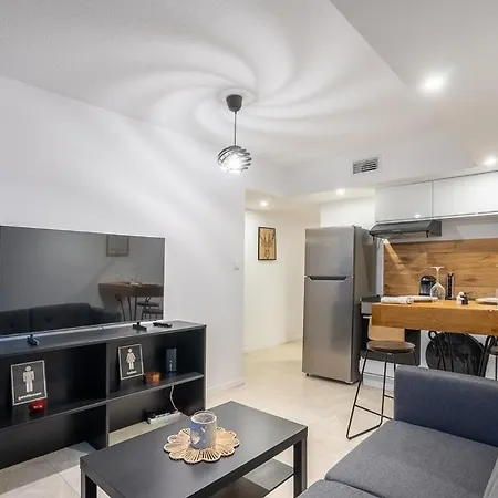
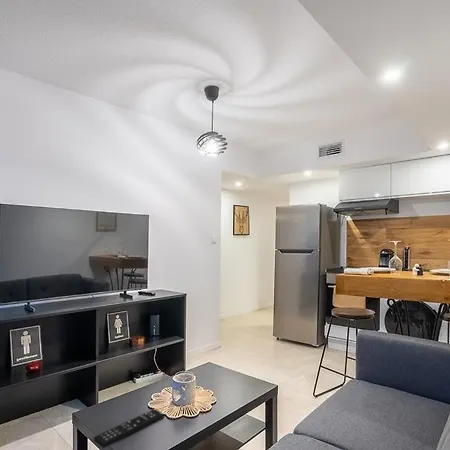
+ remote control [93,408,165,449]
